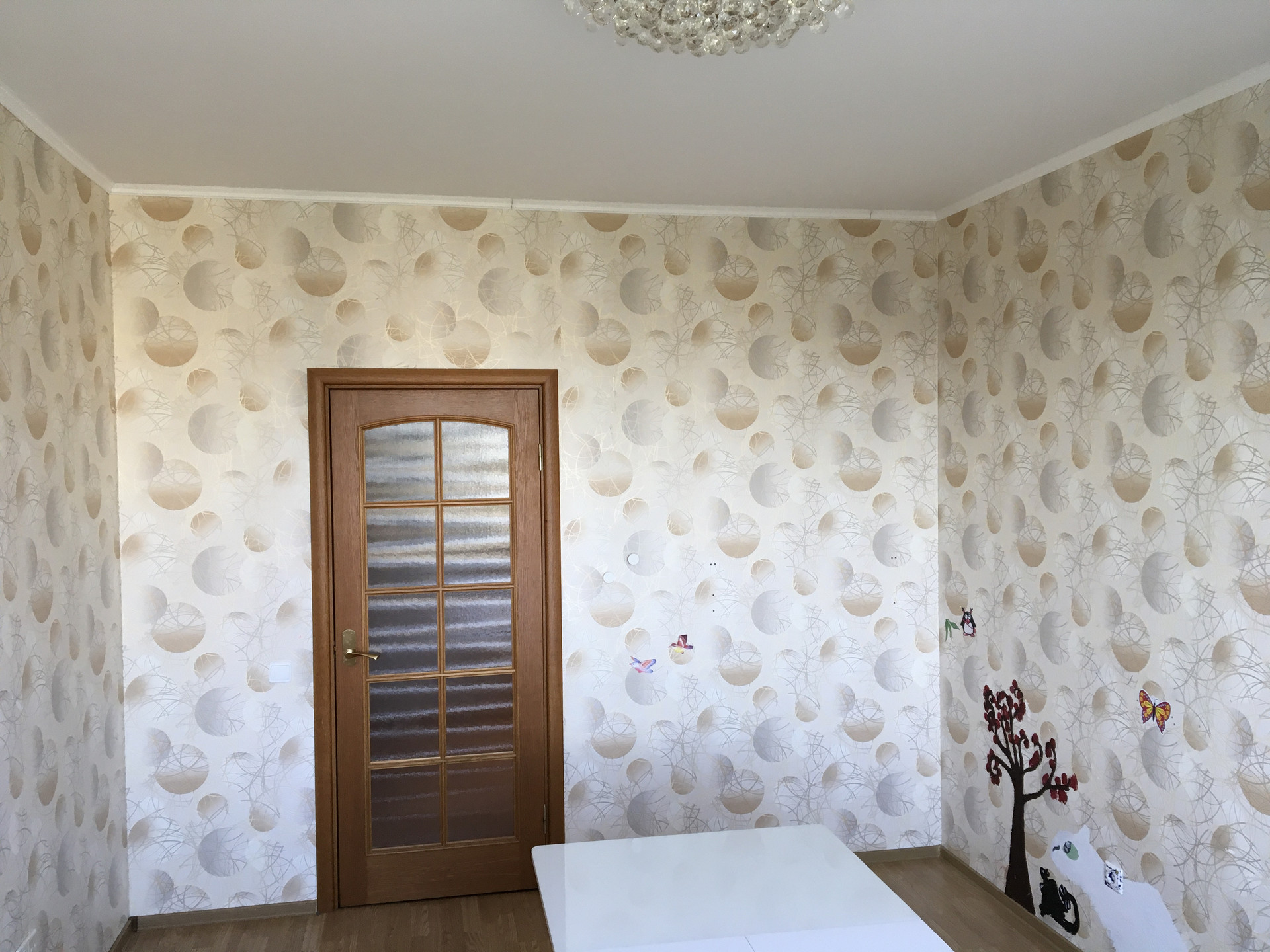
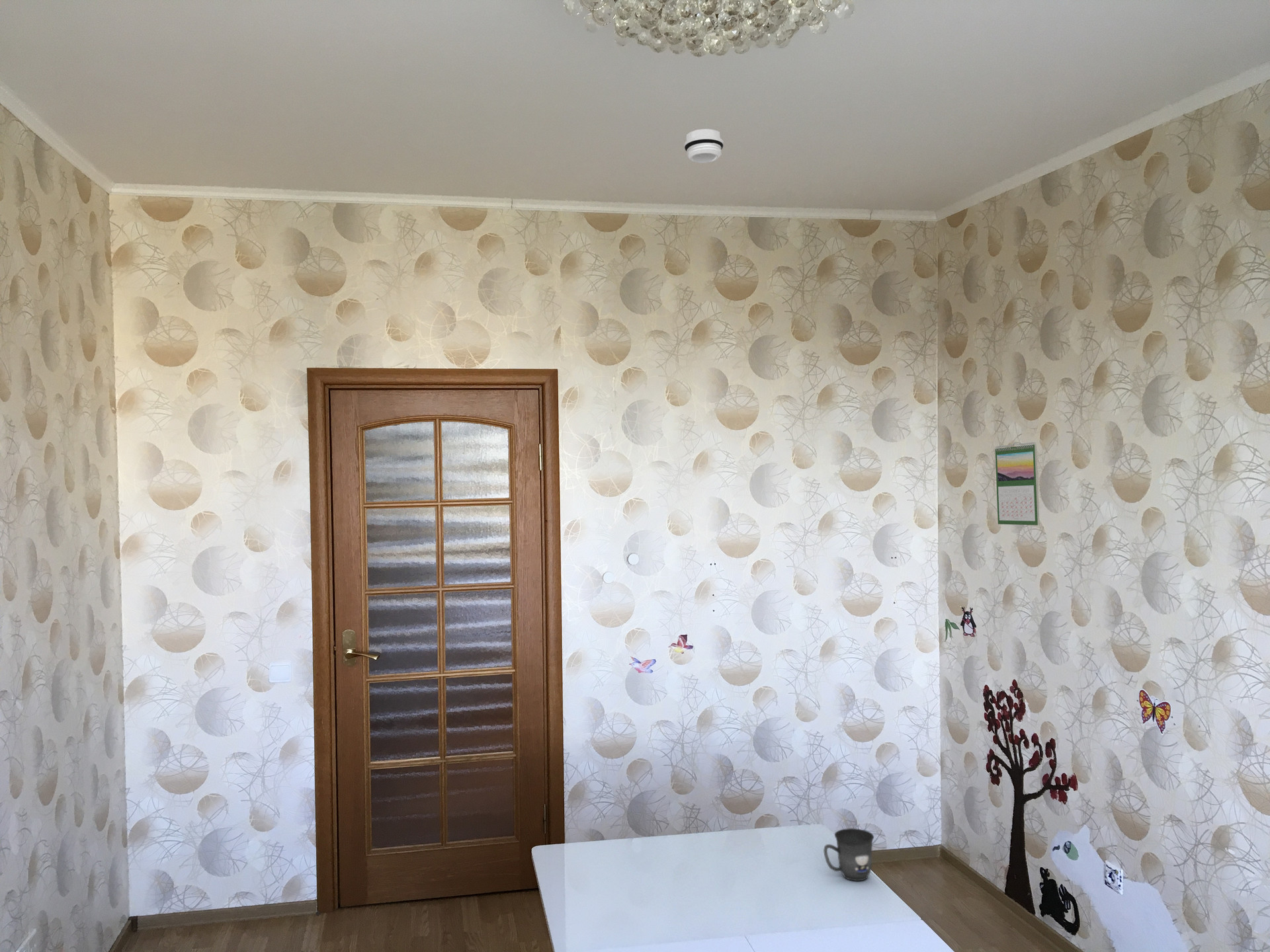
+ smoke detector [683,128,724,164]
+ mug [823,828,874,882]
+ calendar [995,442,1040,526]
